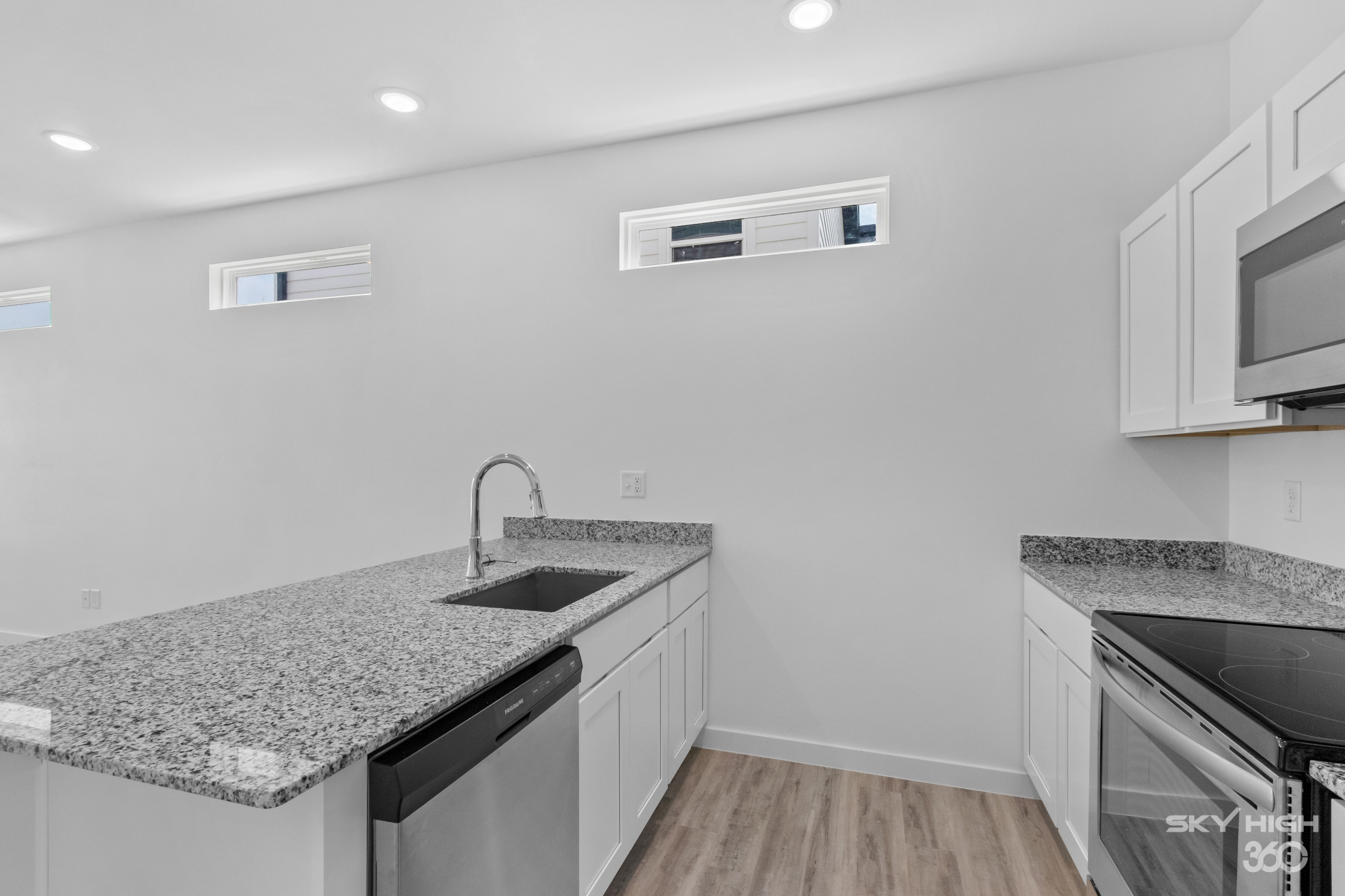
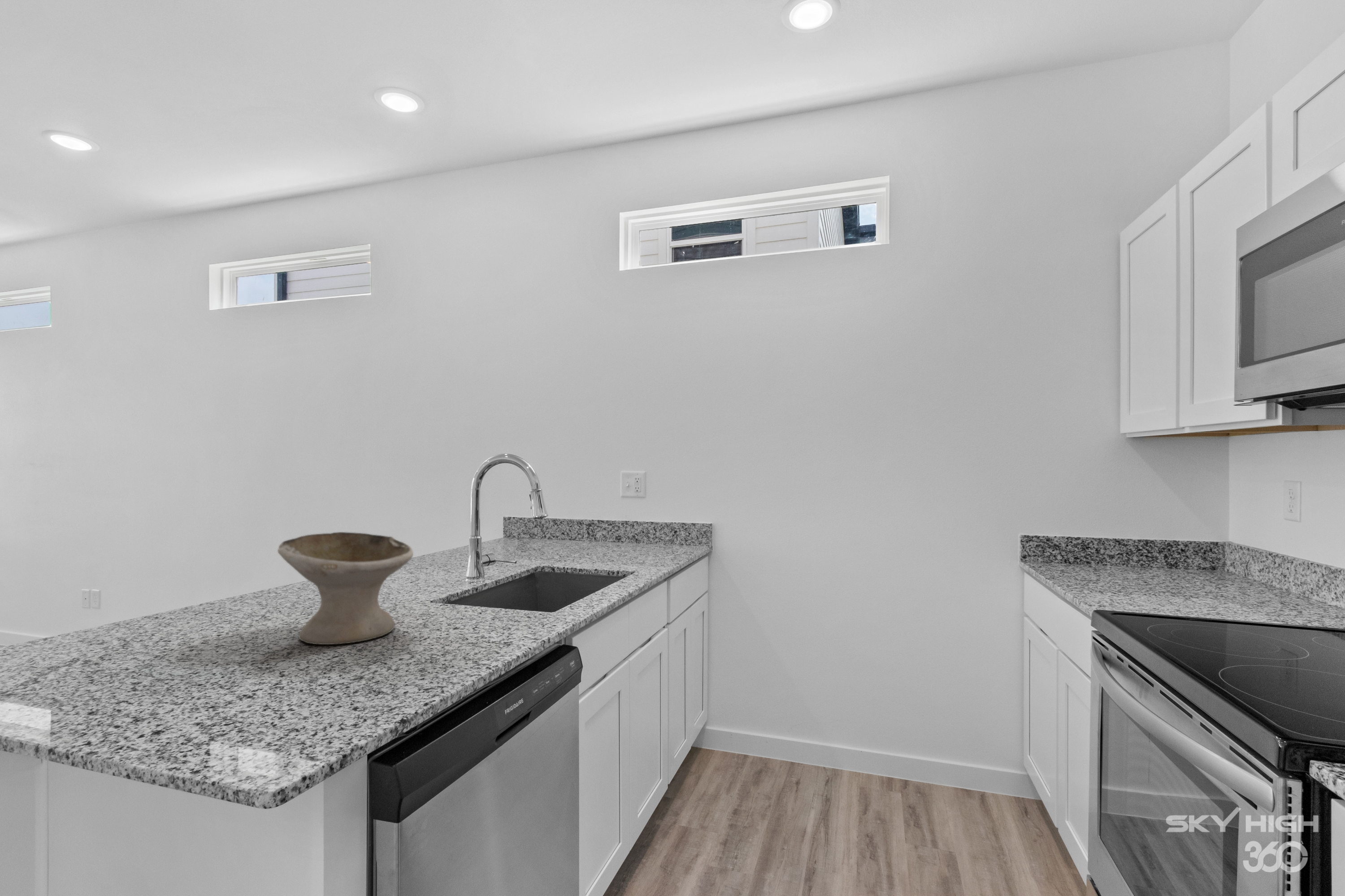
+ bowl [277,532,414,645]
